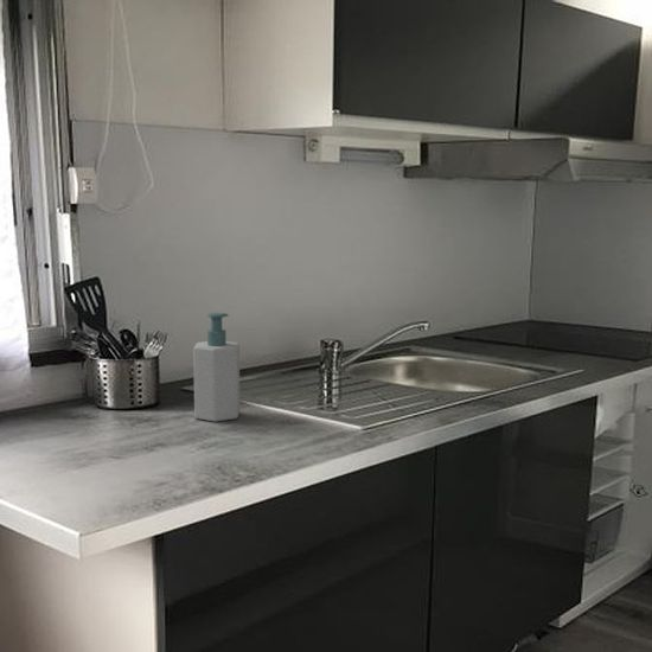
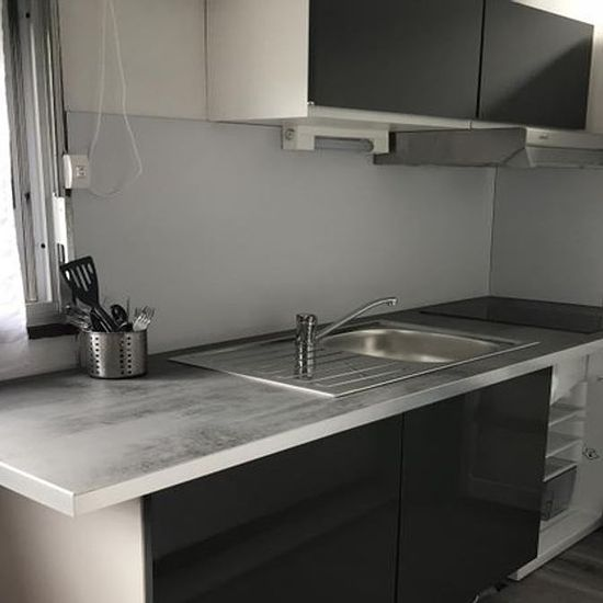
- soap bottle [192,312,241,423]
